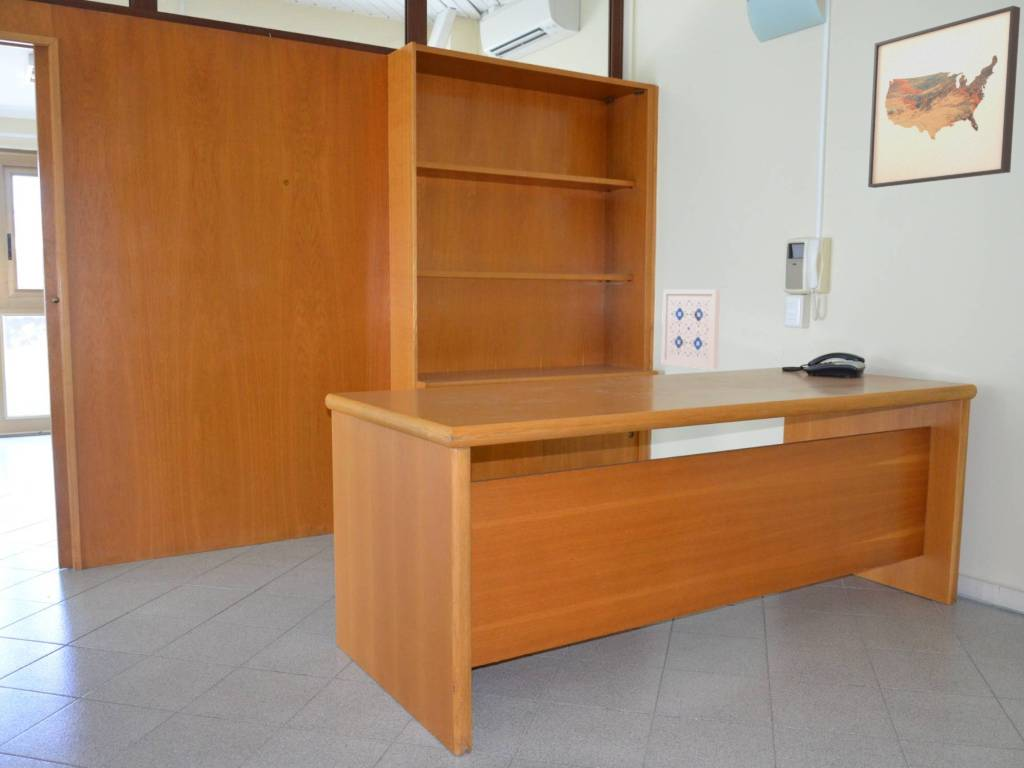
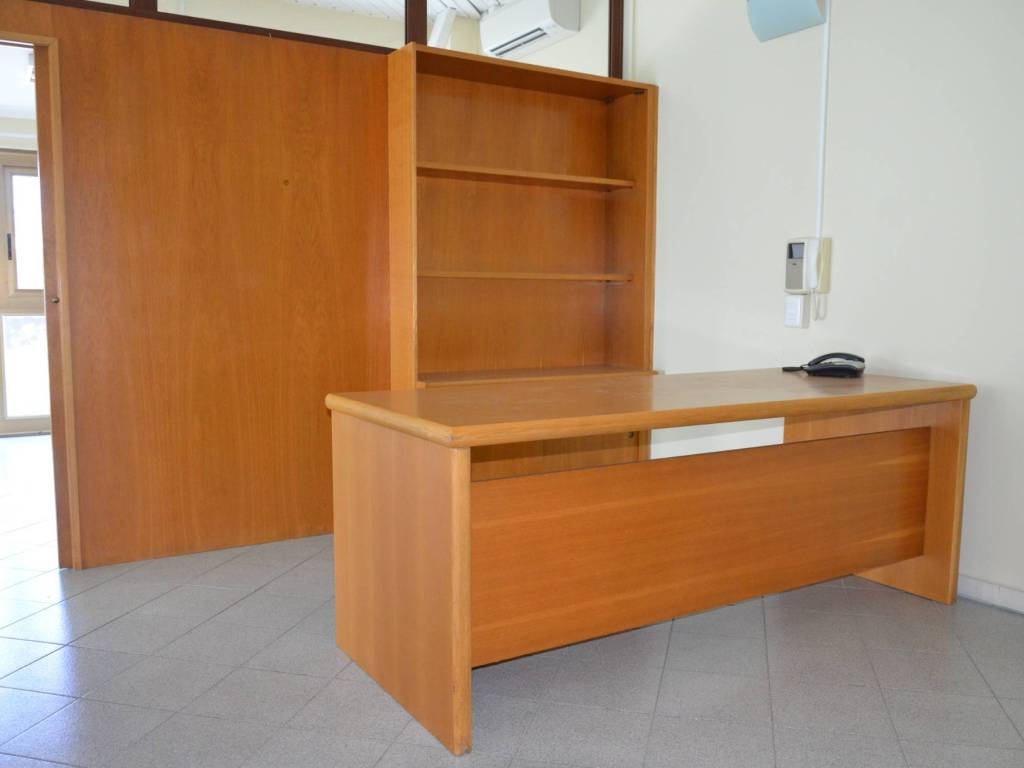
- wall art [660,288,721,370]
- wall art [867,5,1021,189]
